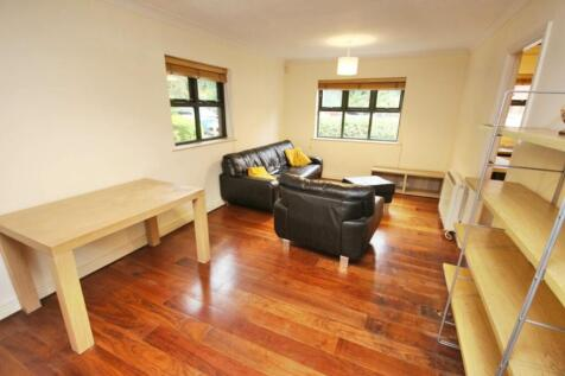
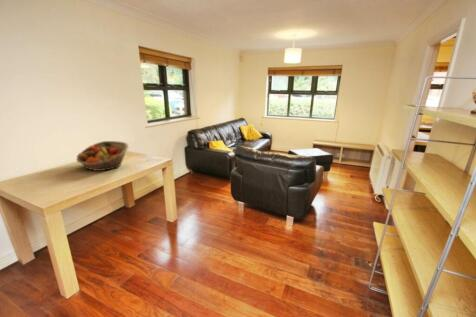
+ fruit basket [75,140,129,172]
